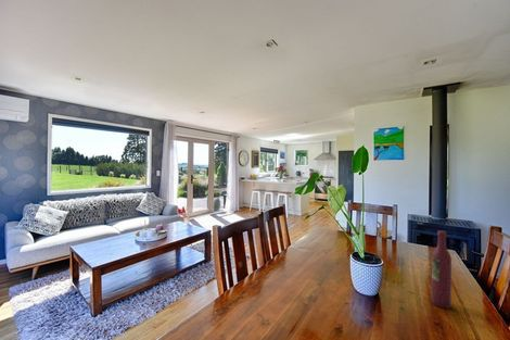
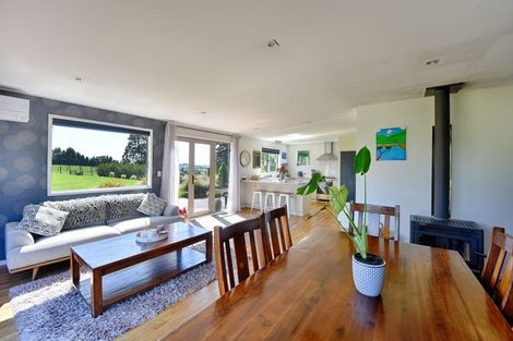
- wine bottle [431,229,452,310]
